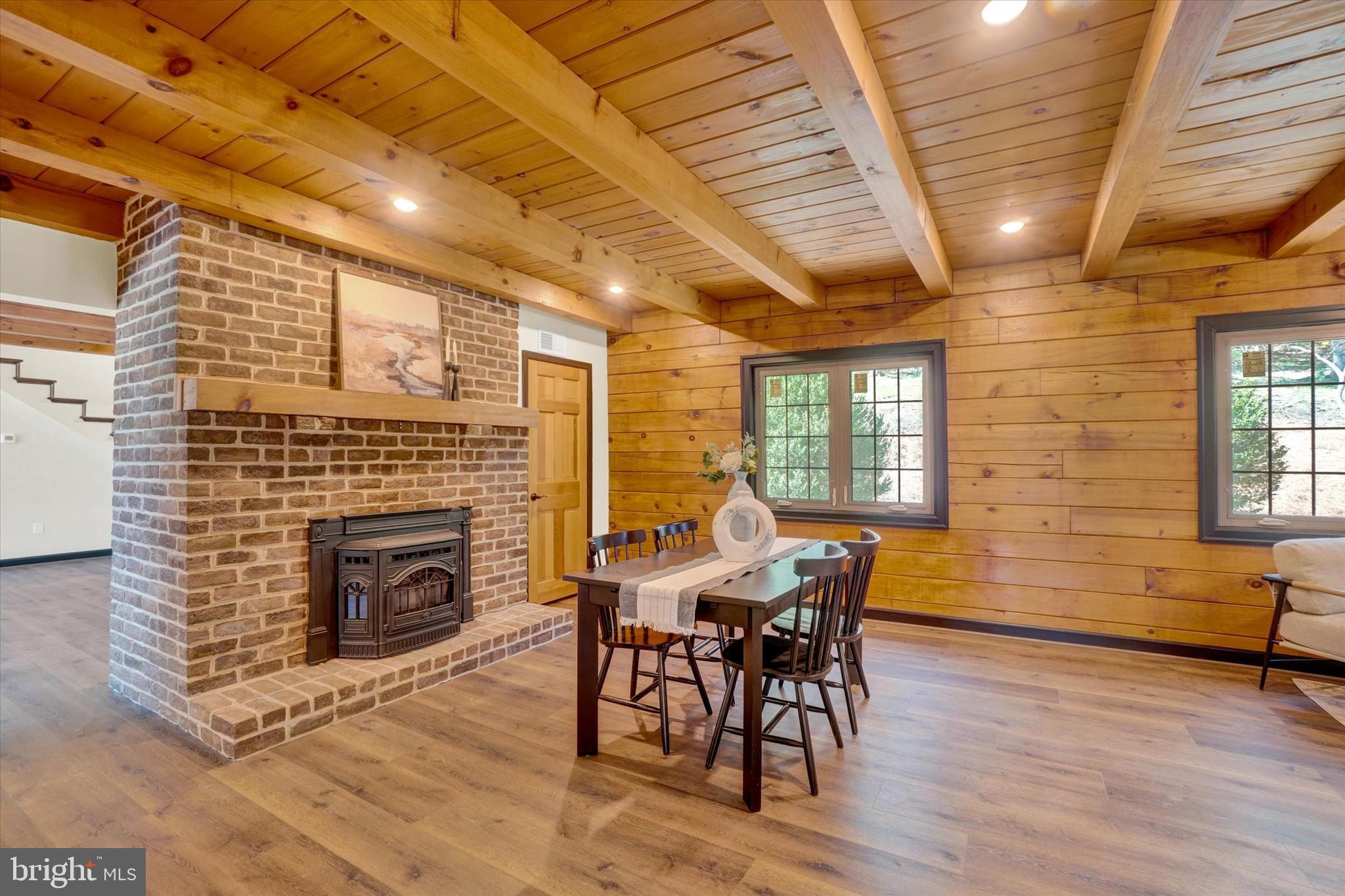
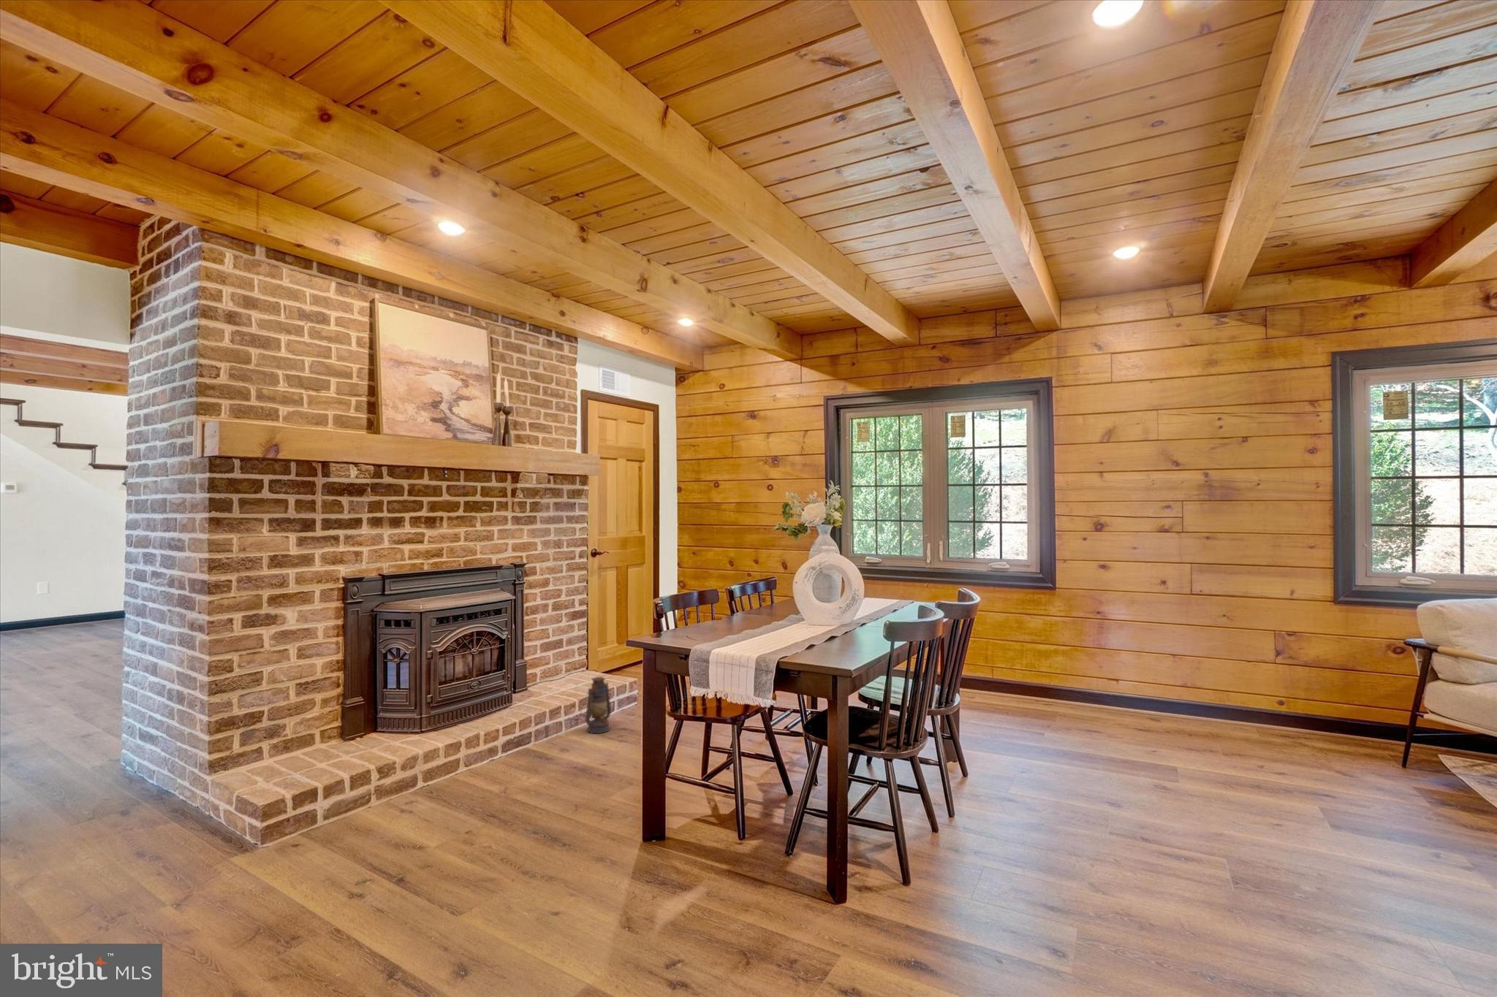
+ lantern [580,677,612,734]
